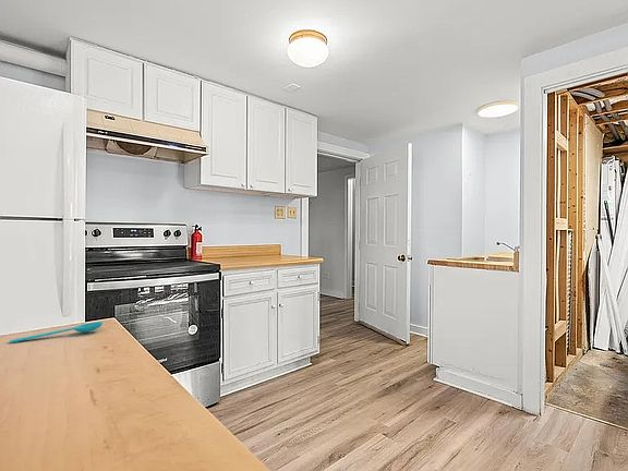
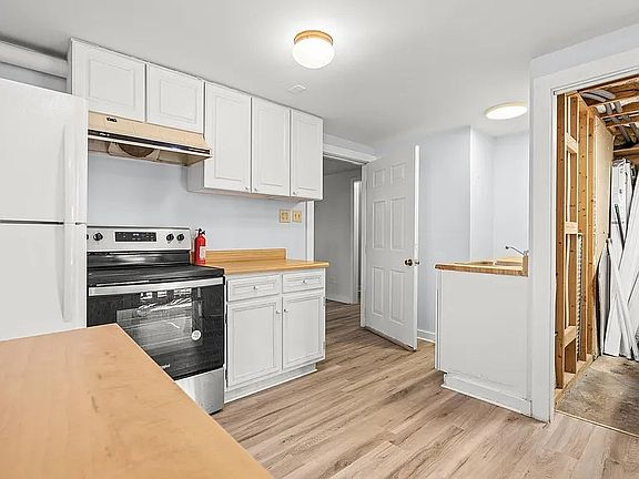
- spoon [9,321,104,345]
